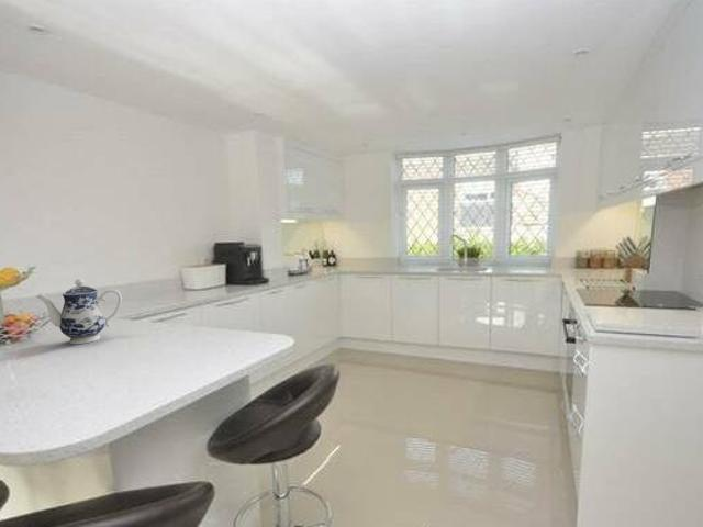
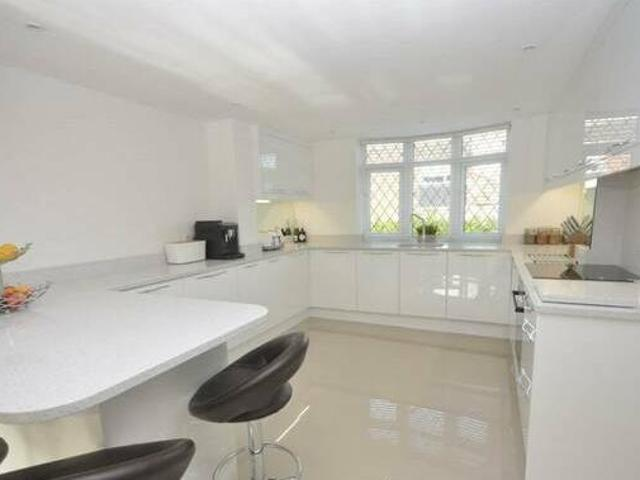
- teapot [35,278,123,345]
